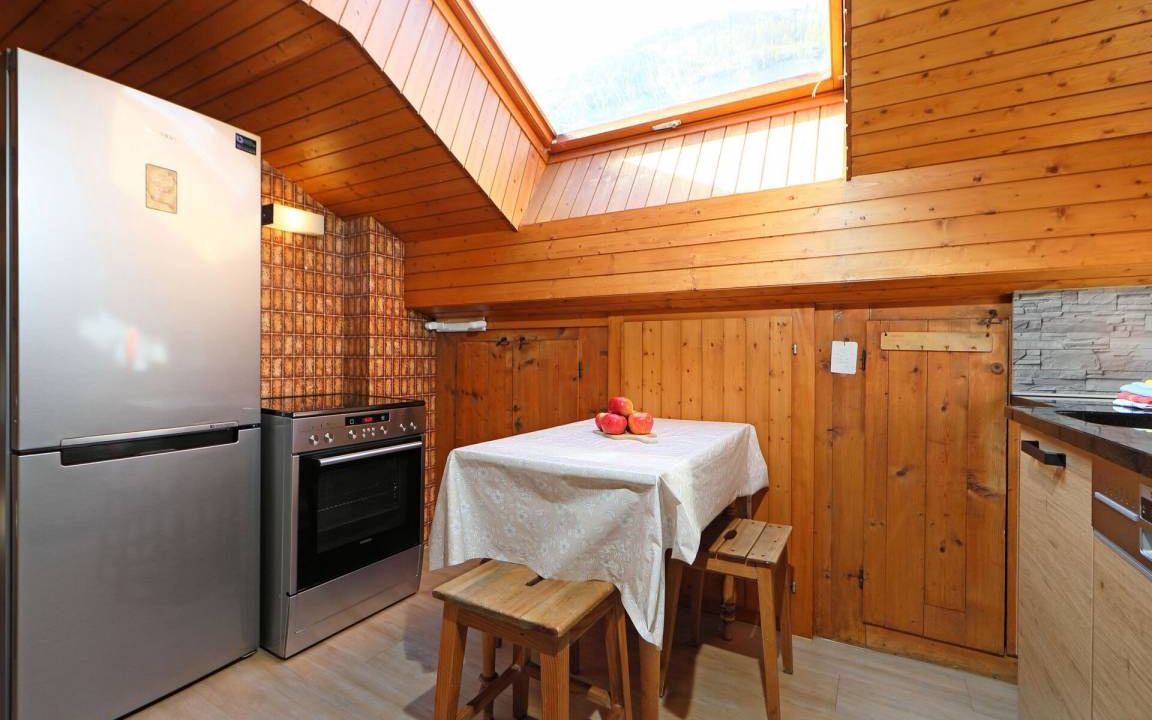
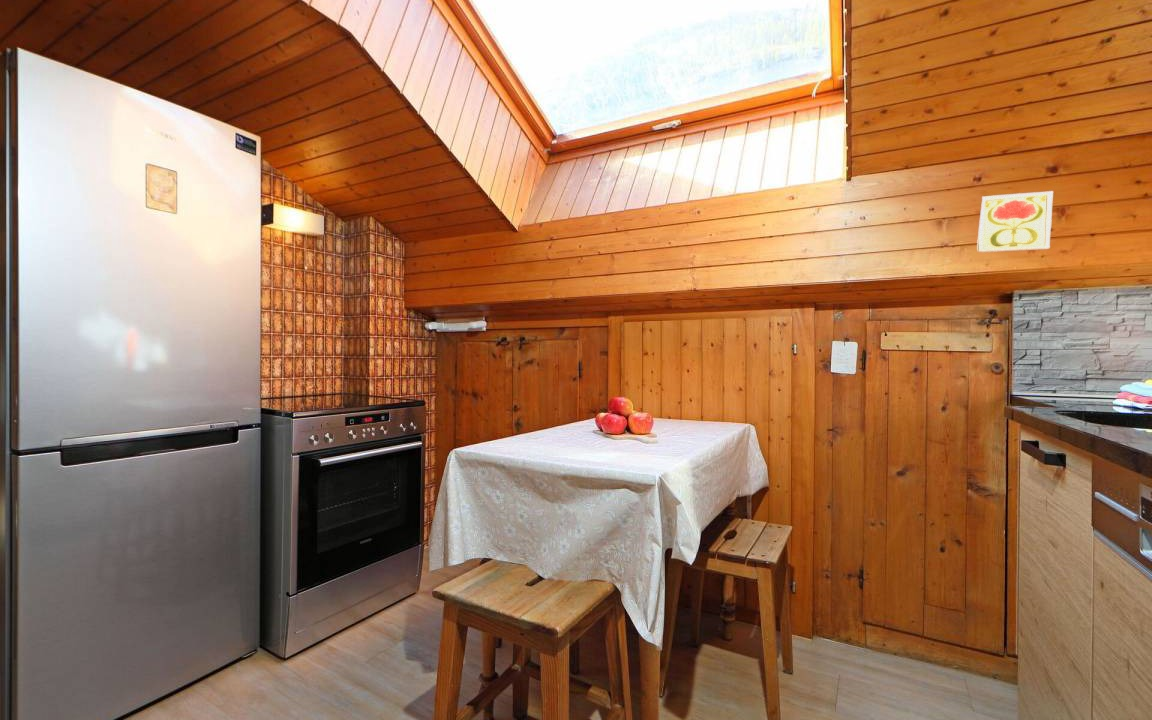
+ decorative tile [976,190,1054,254]
